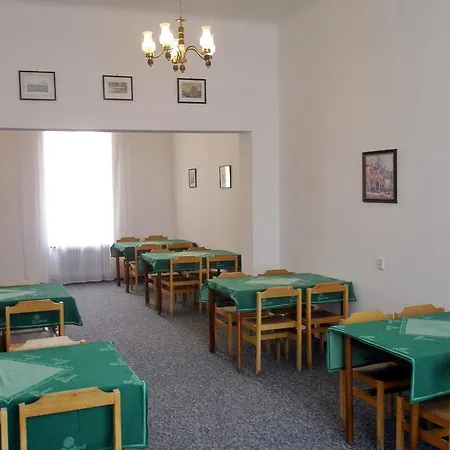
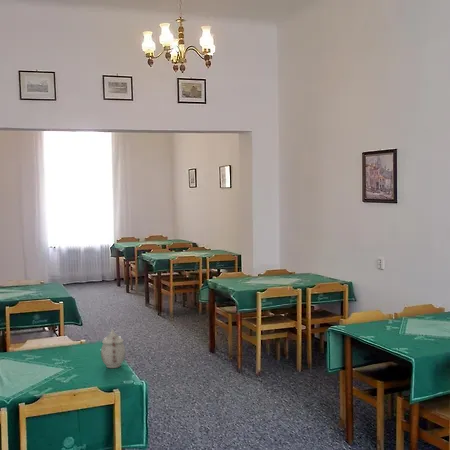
+ teapot [100,329,127,369]
